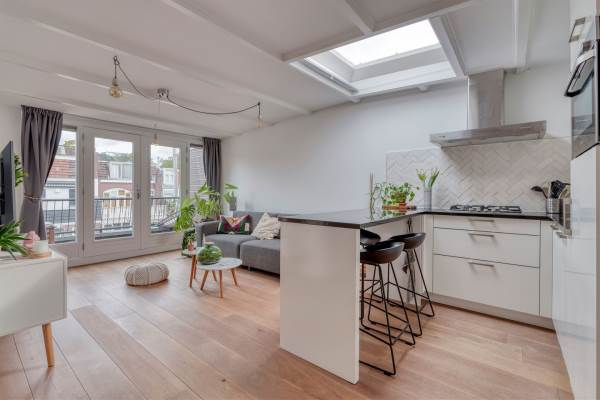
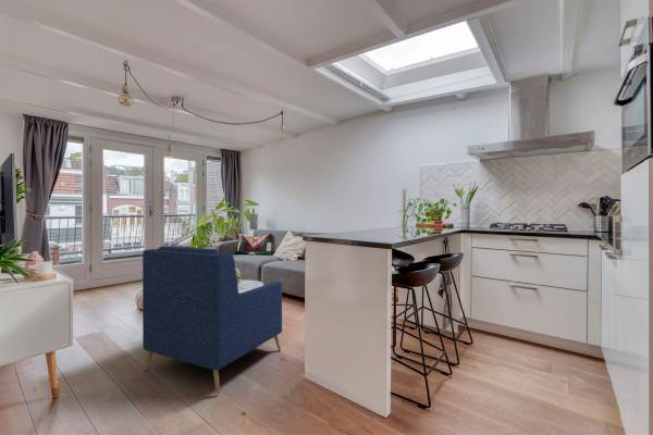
+ armchair [141,245,283,395]
